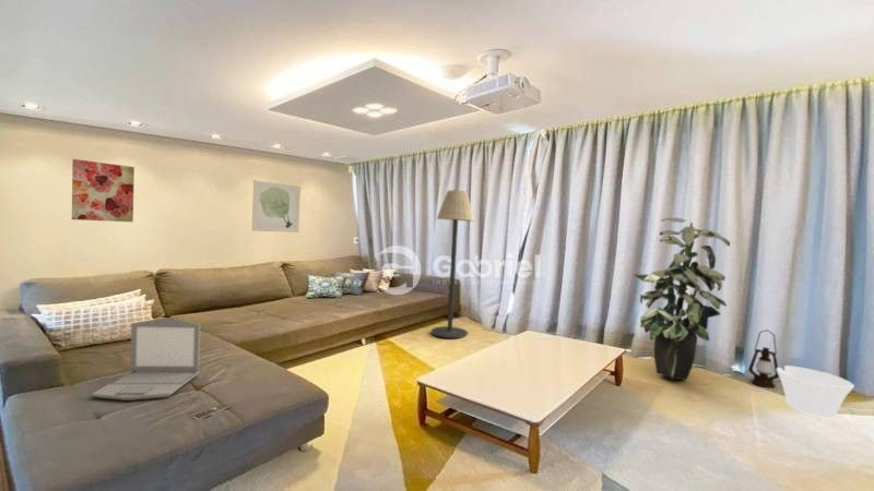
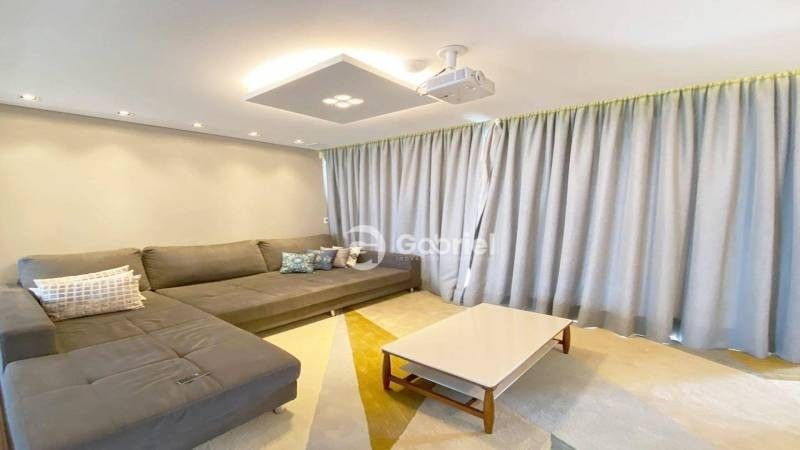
- wall art [251,179,302,233]
- lantern [747,328,780,388]
- wall art [71,158,135,224]
- indoor plant [633,216,731,381]
- bucket [777,364,855,419]
- laptop [91,316,201,402]
- floor lamp [430,189,475,339]
